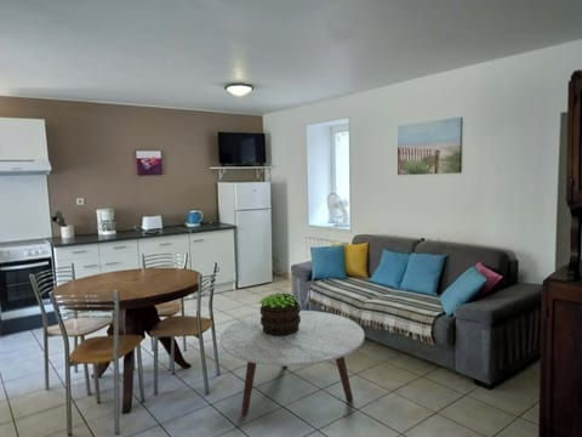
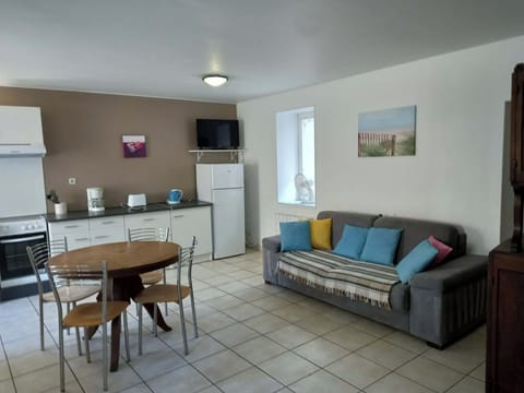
- potted plant [258,291,302,336]
- coffee table [218,310,365,416]
